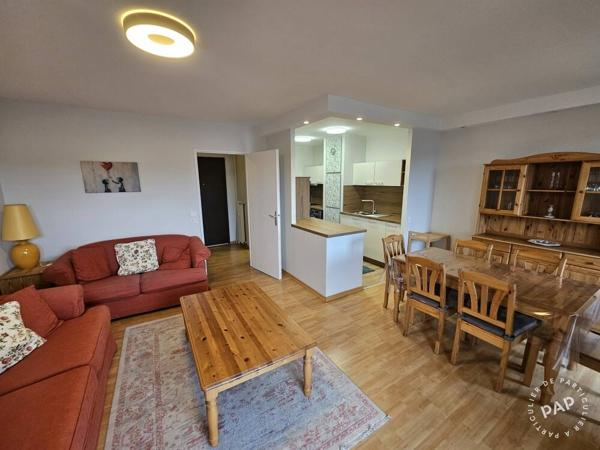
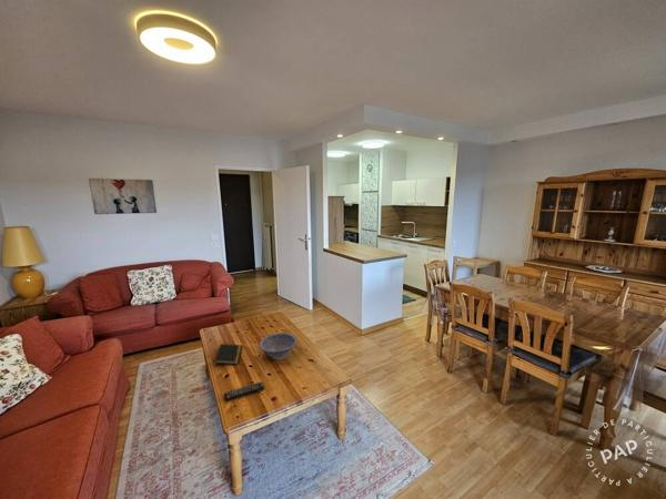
+ notepad [212,343,243,368]
+ decorative bowl [258,332,299,360]
+ remote control [223,380,265,401]
